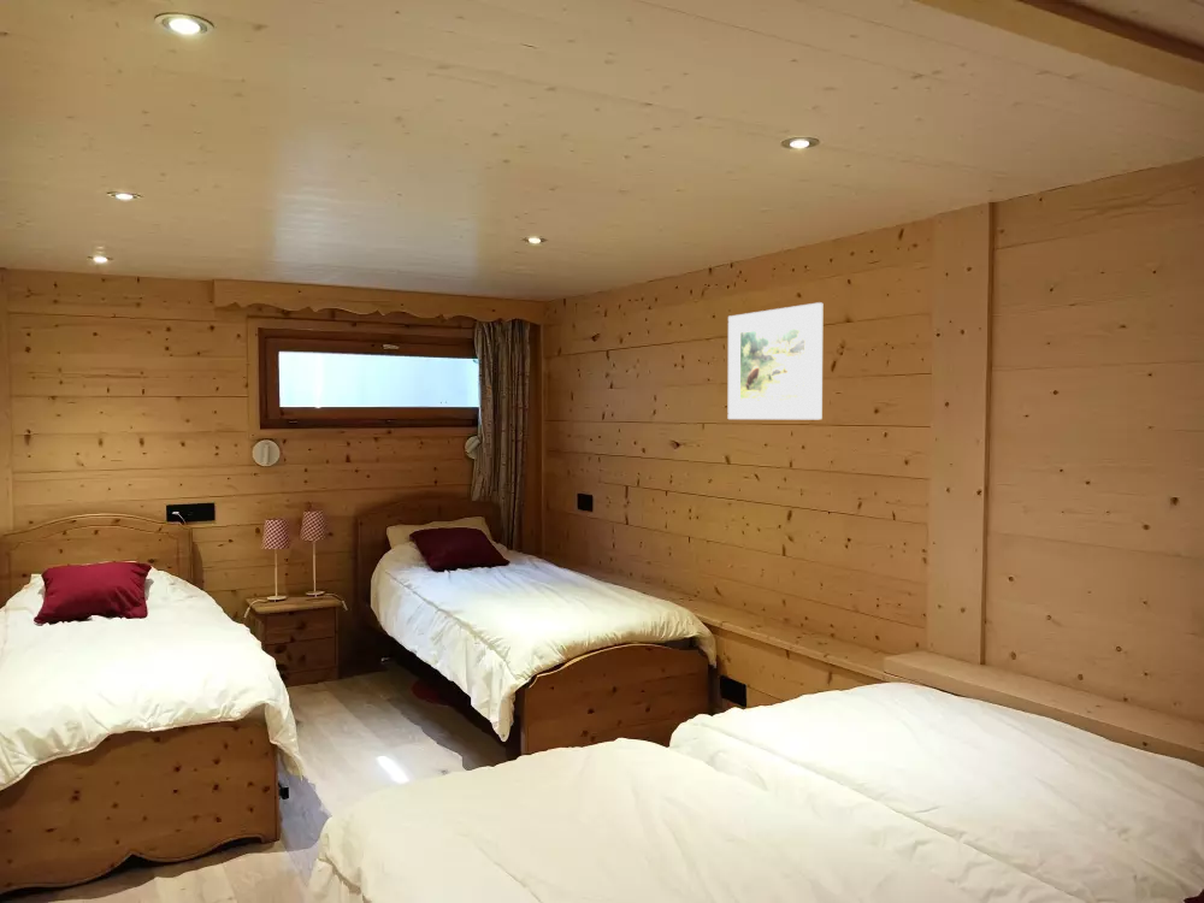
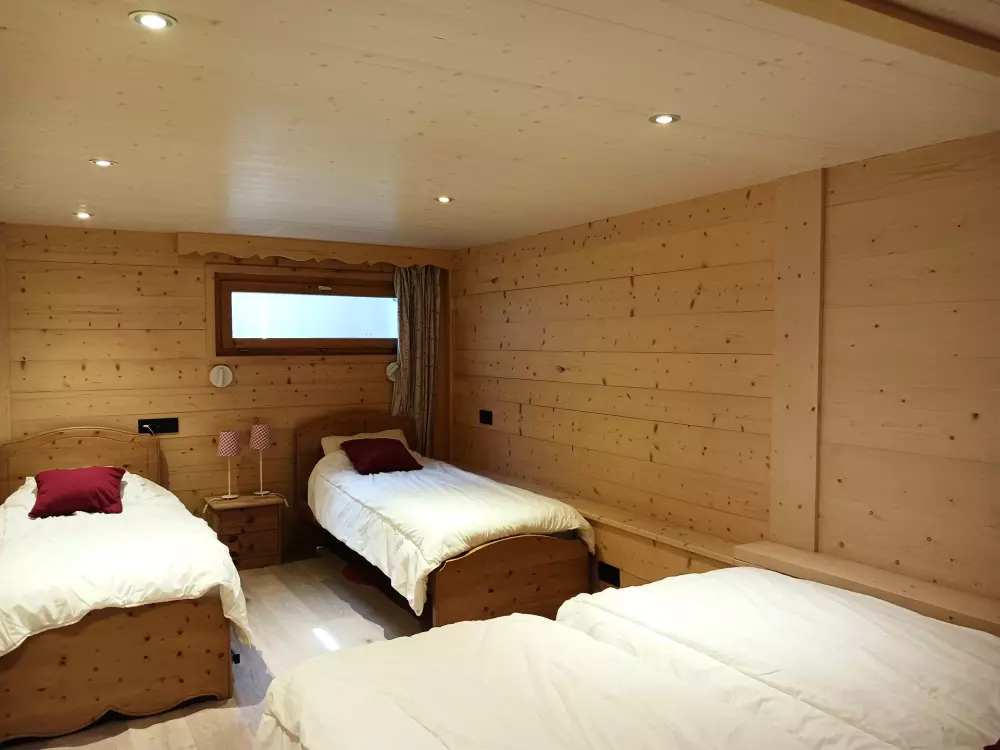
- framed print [727,301,824,420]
